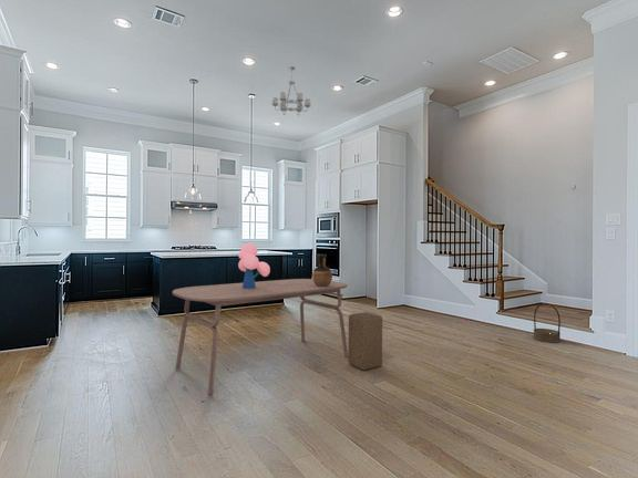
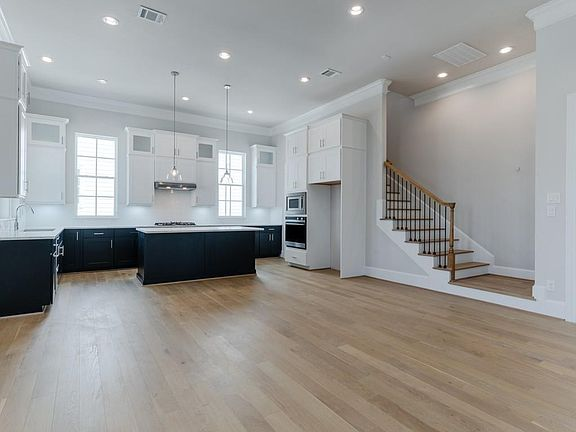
- chandelier [271,65,312,116]
- ceramic jug [311,253,333,287]
- bouquet [237,242,271,289]
- dining table [172,278,349,396]
- basket [533,302,562,343]
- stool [347,311,383,372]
